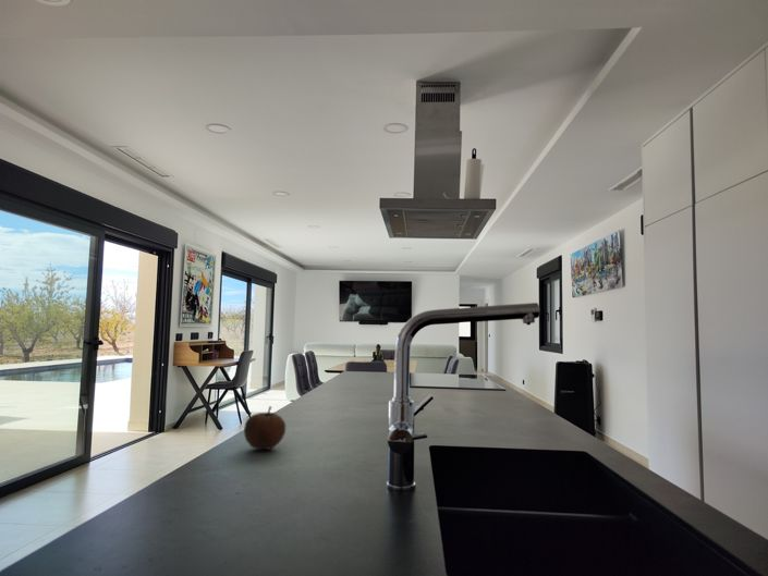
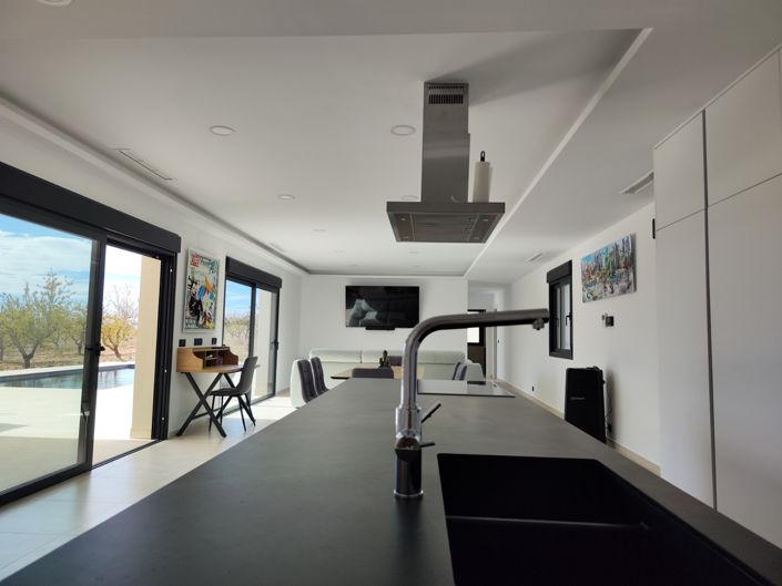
- fruit [243,405,287,451]
